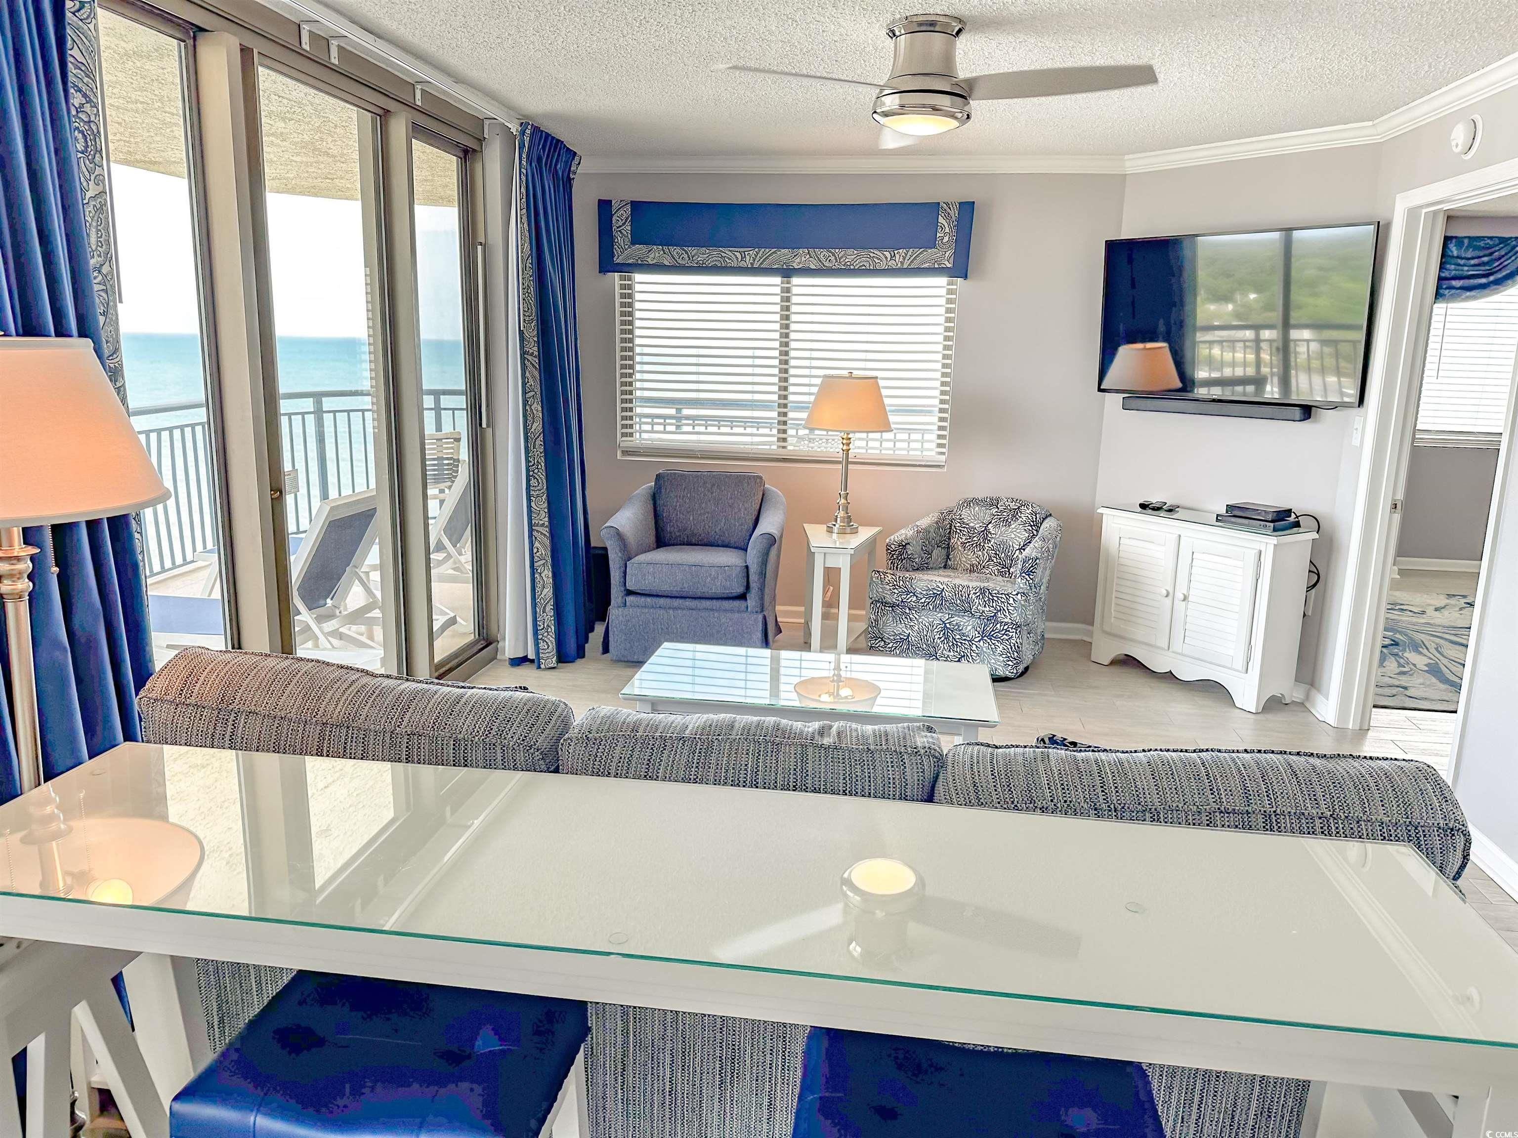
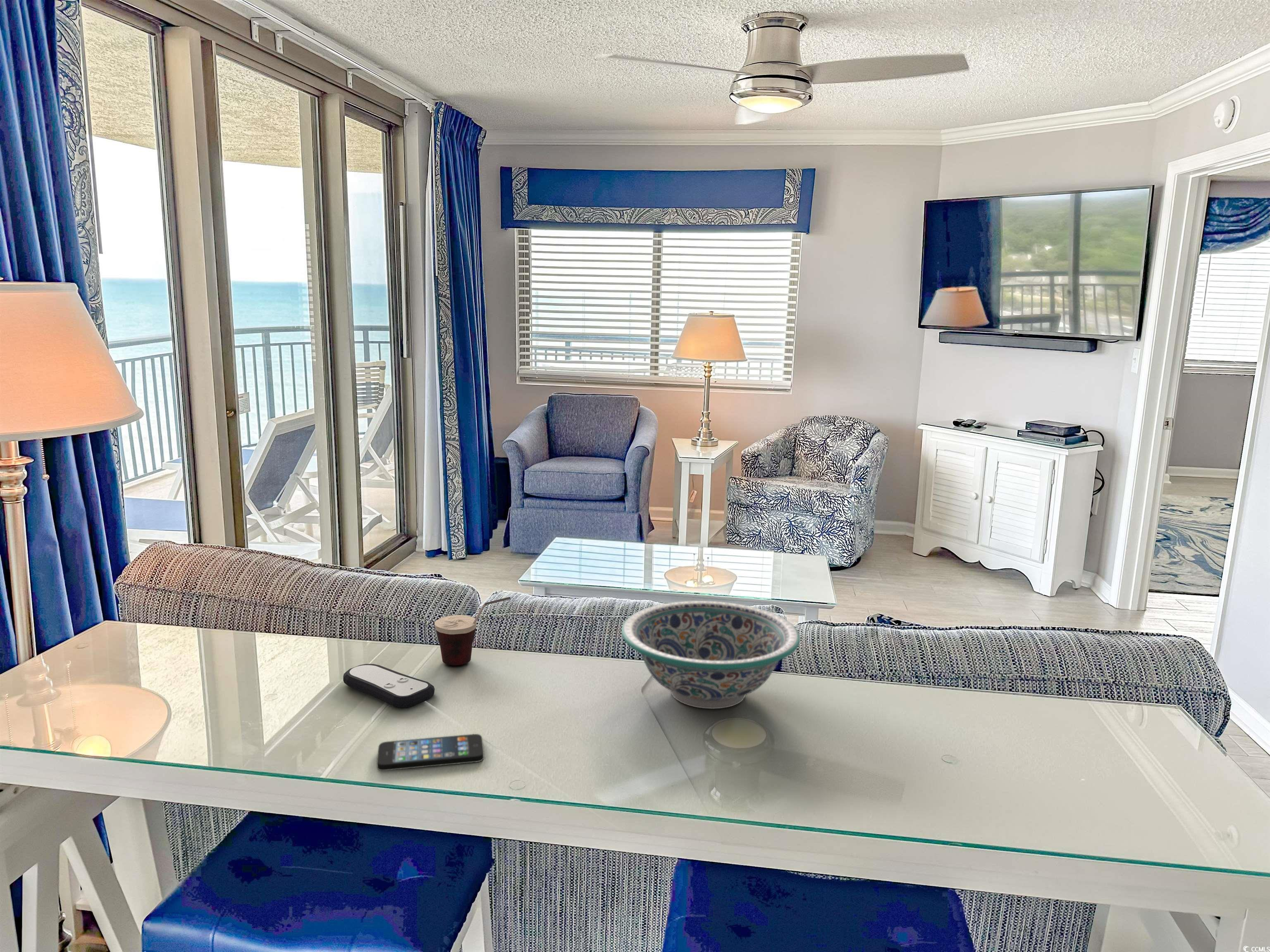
+ remote control [343,664,435,709]
+ smartphone [376,733,485,771]
+ decorative bowl [621,600,800,709]
+ cup [434,596,511,666]
